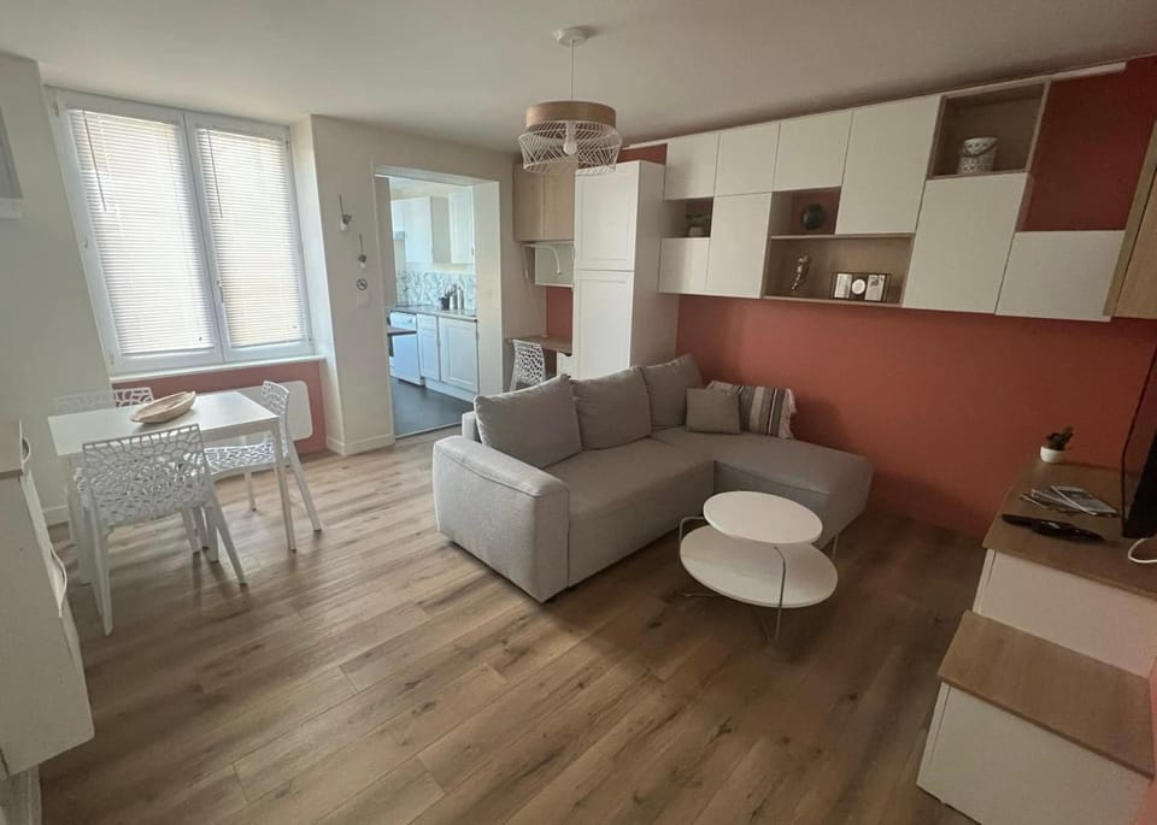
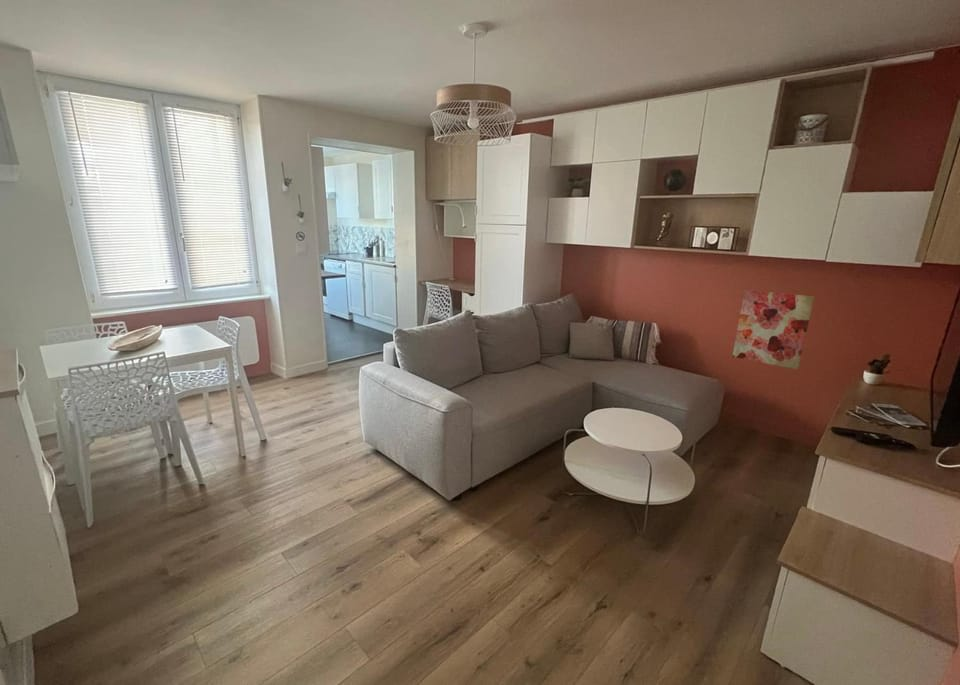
+ wall art [731,289,815,370]
